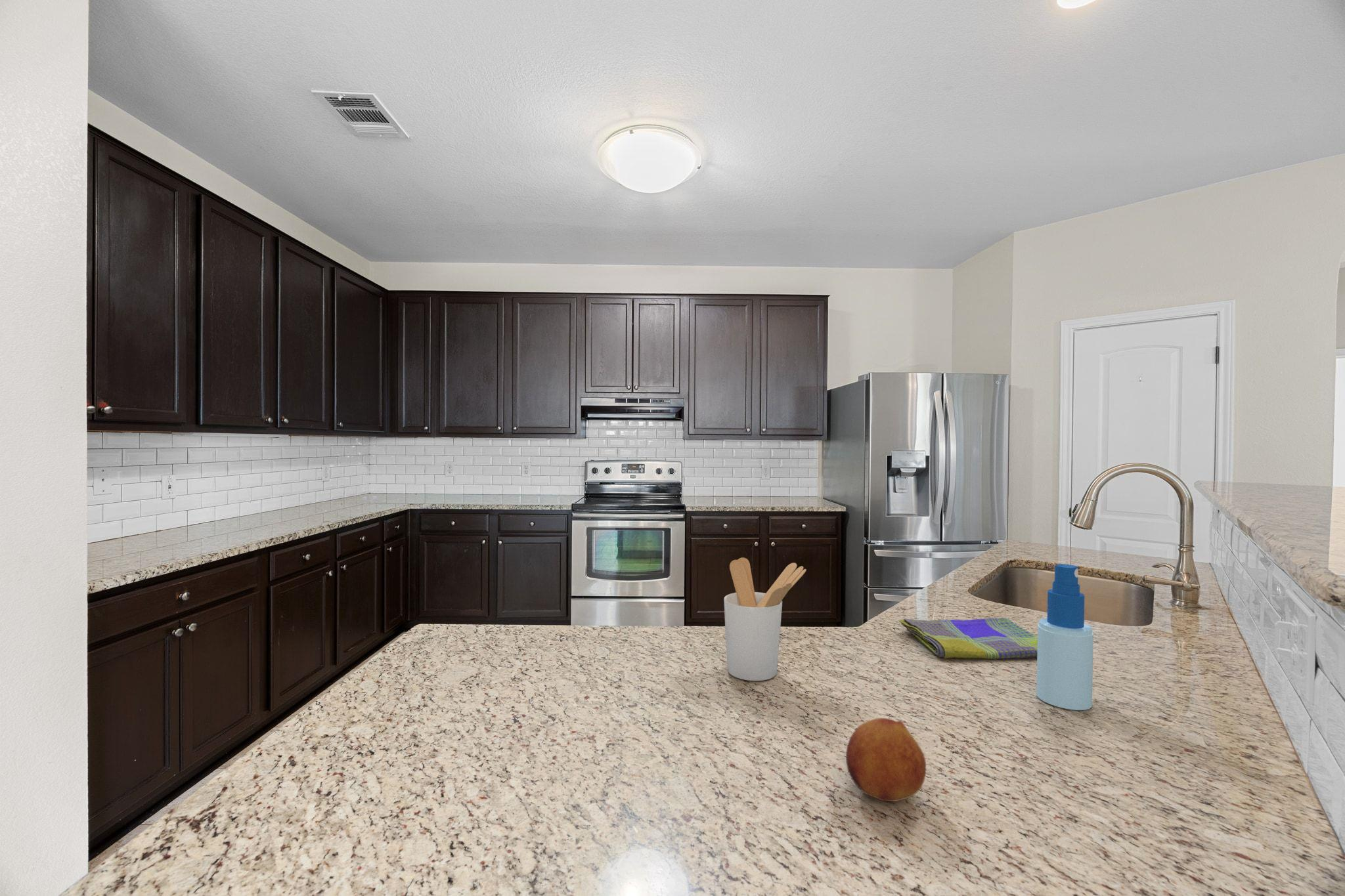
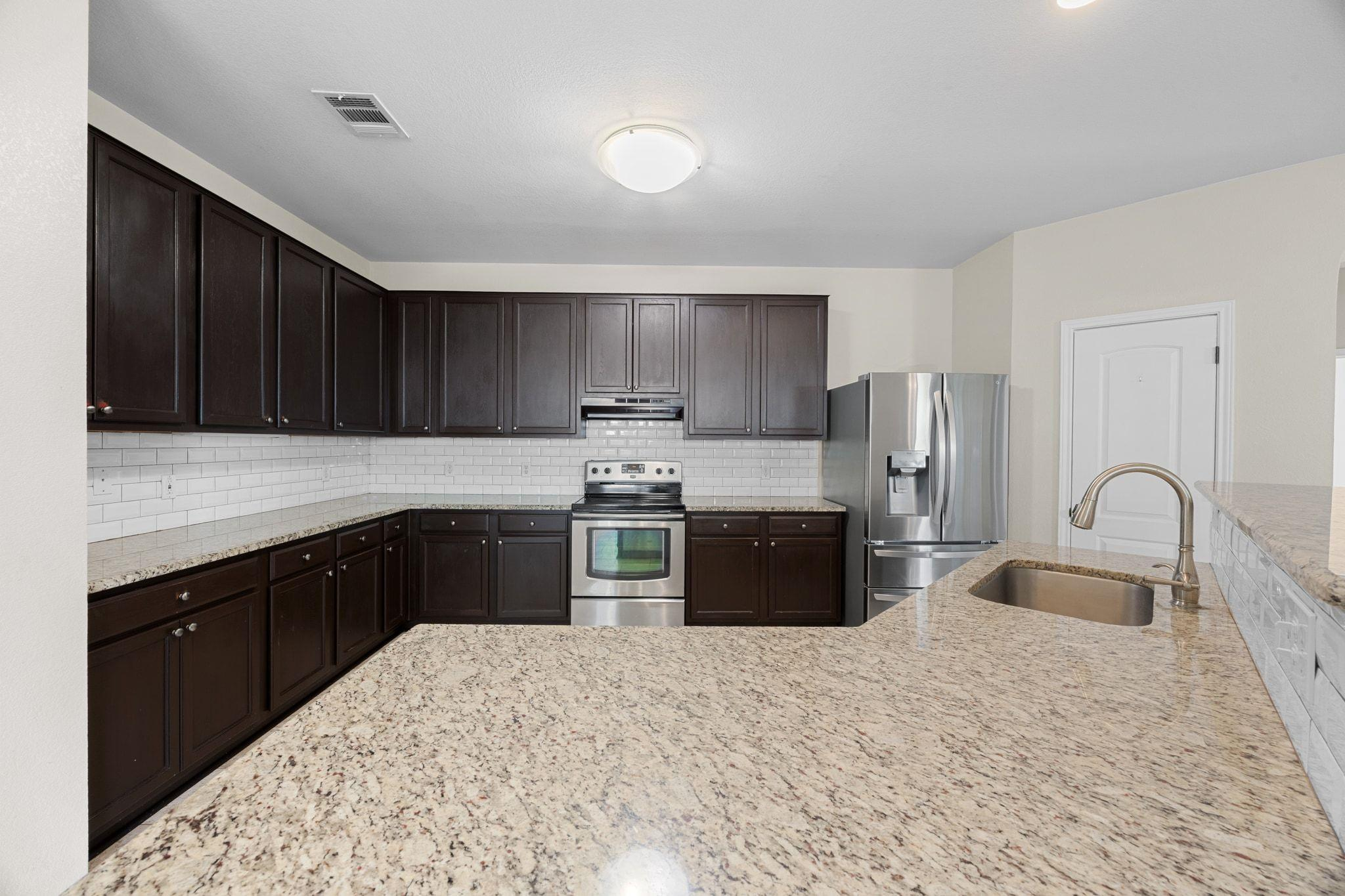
- spray bottle [1036,563,1094,711]
- dish towel [898,617,1038,660]
- utensil holder [723,557,807,681]
- fruit [845,717,927,802]
